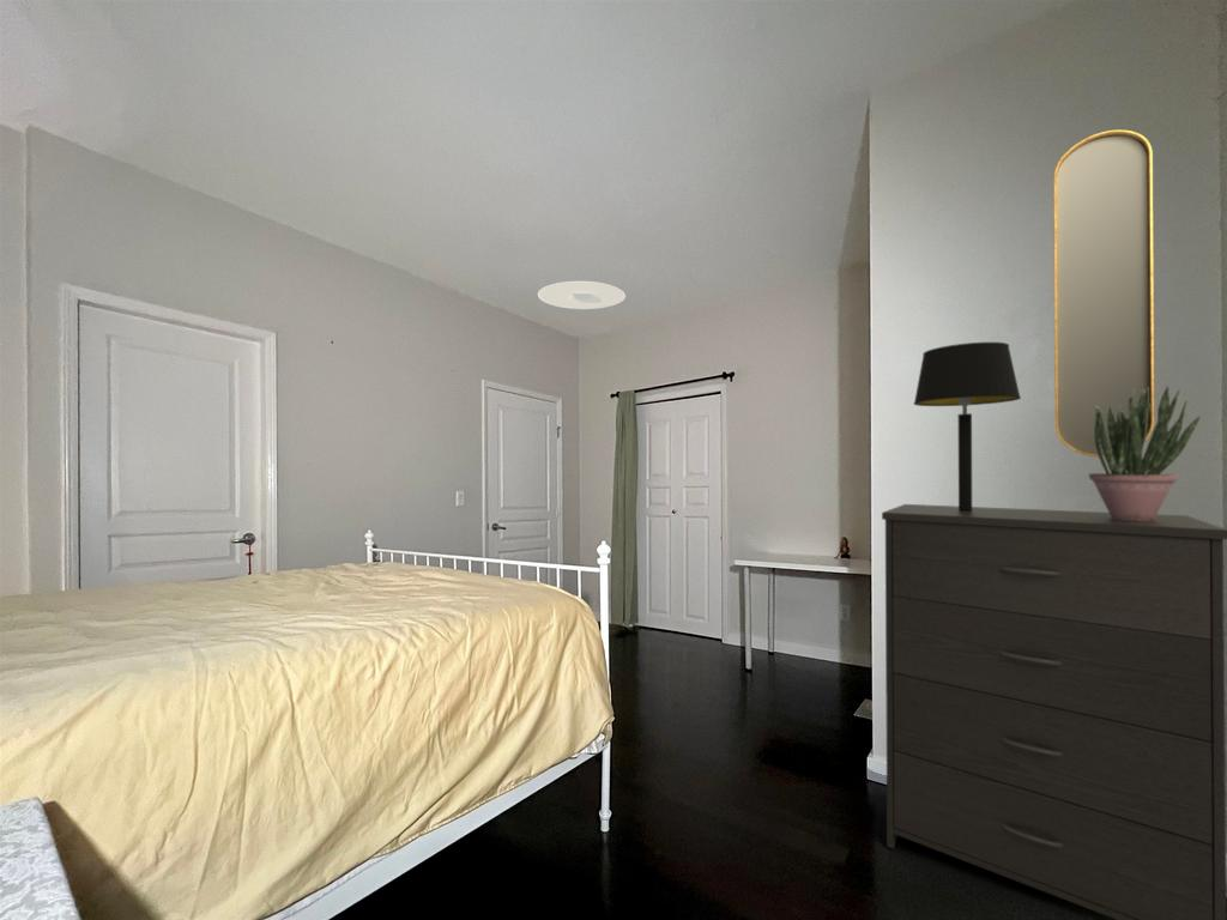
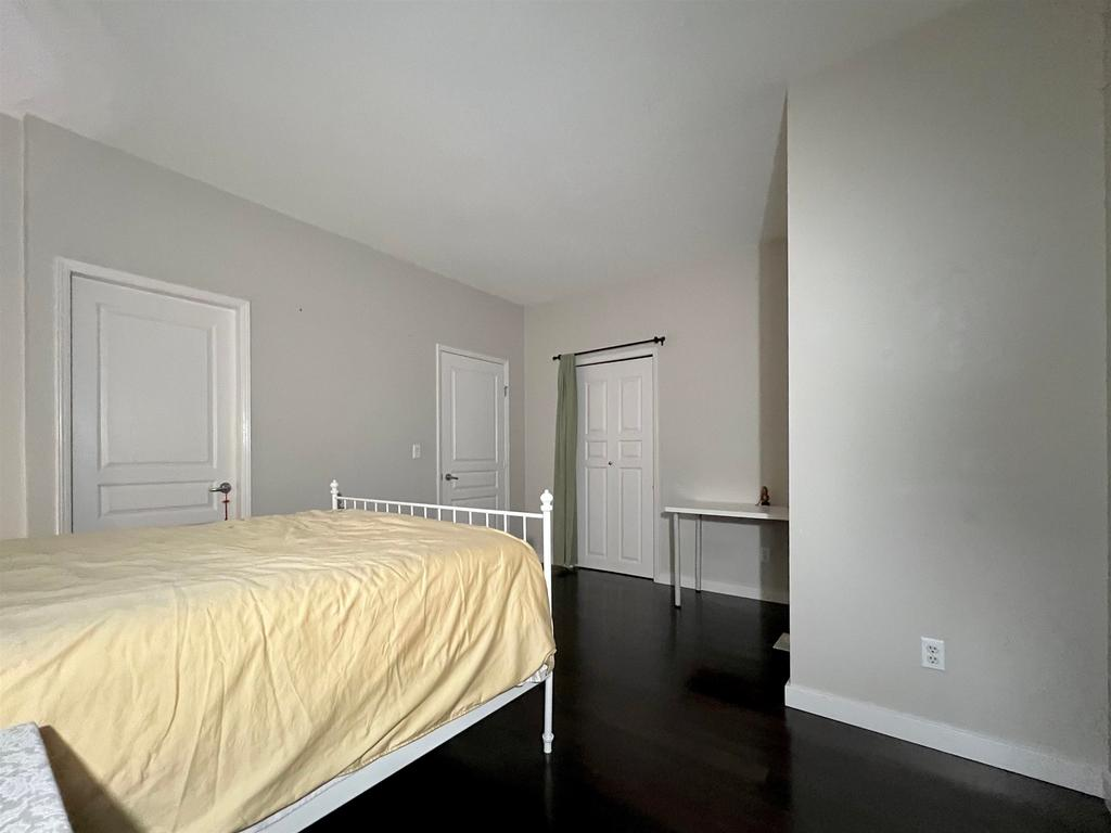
- ceiling light [537,280,627,310]
- potted plant [1088,385,1202,521]
- dresser [881,503,1227,920]
- home mirror [1052,128,1155,458]
- table lamp [913,341,1022,512]
